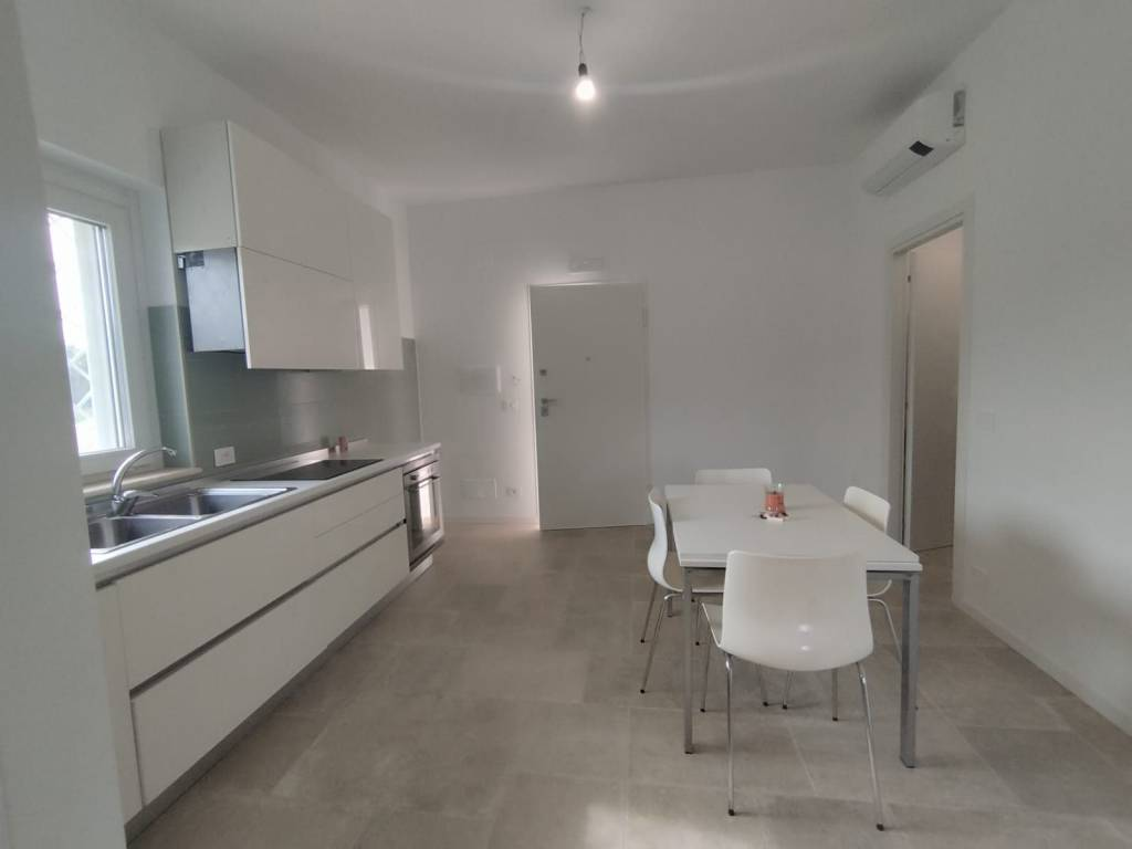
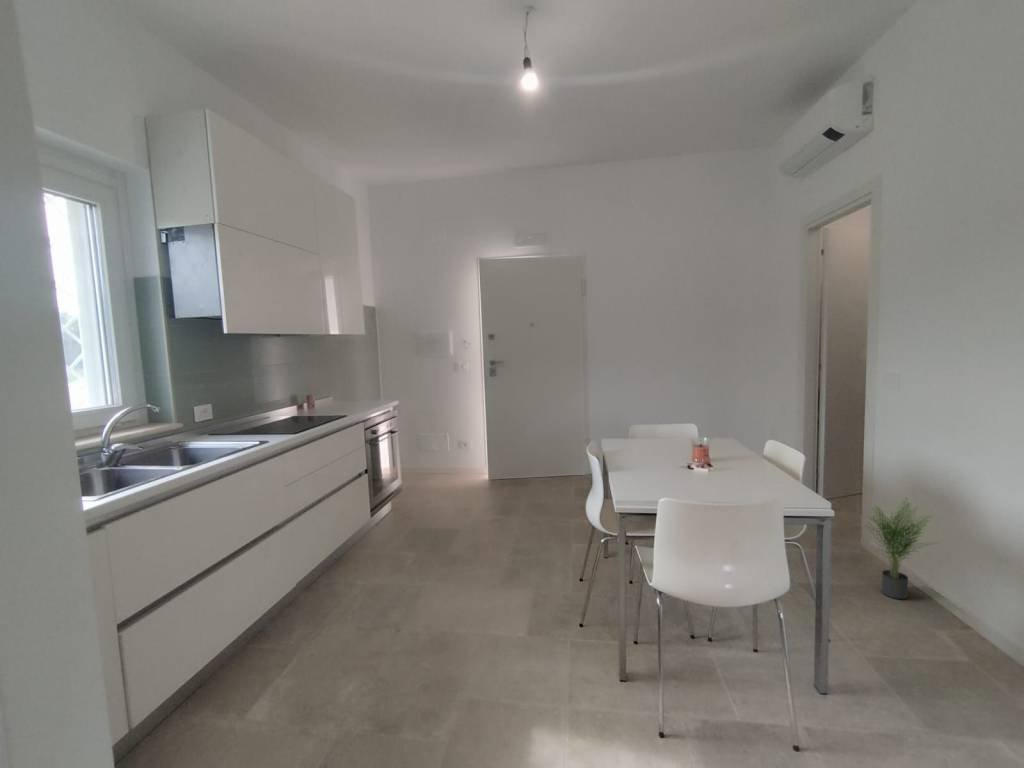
+ potted plant [863,495,941,600]
